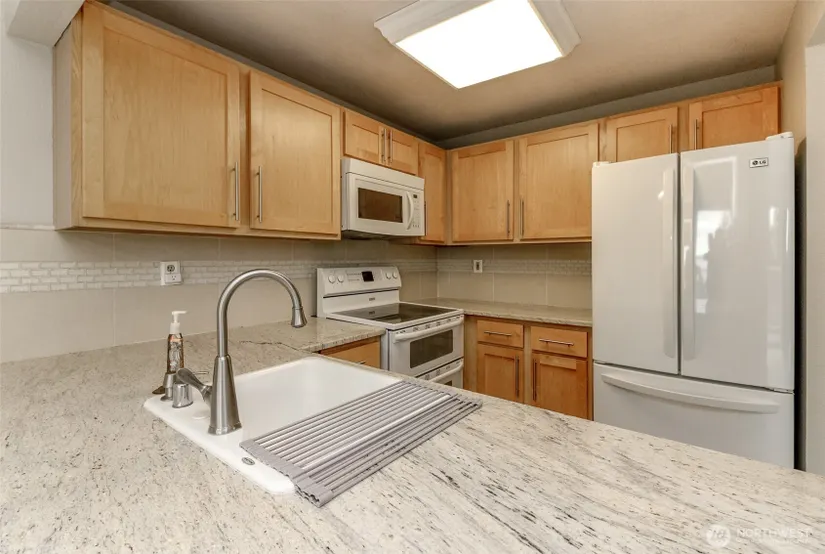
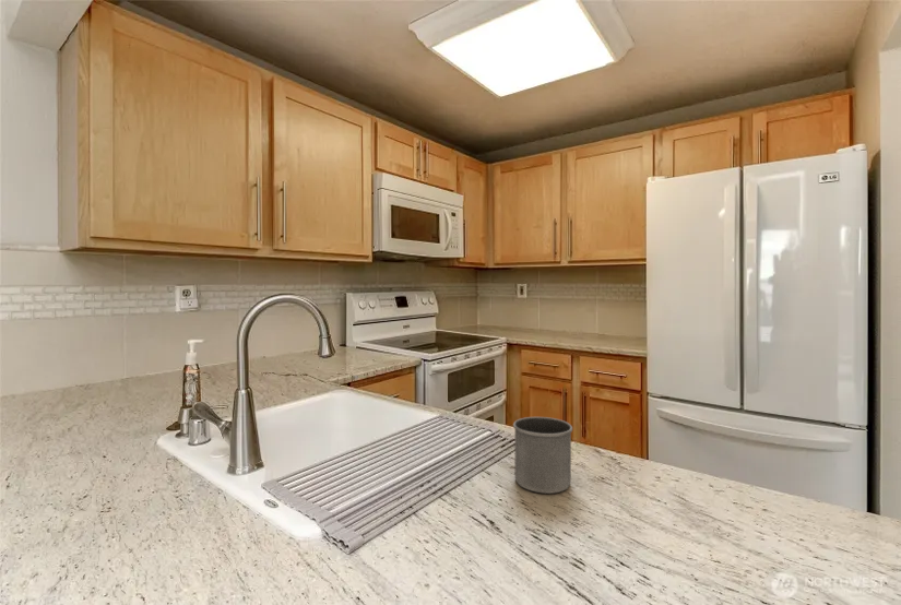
+ mug [512,416,573,495]
